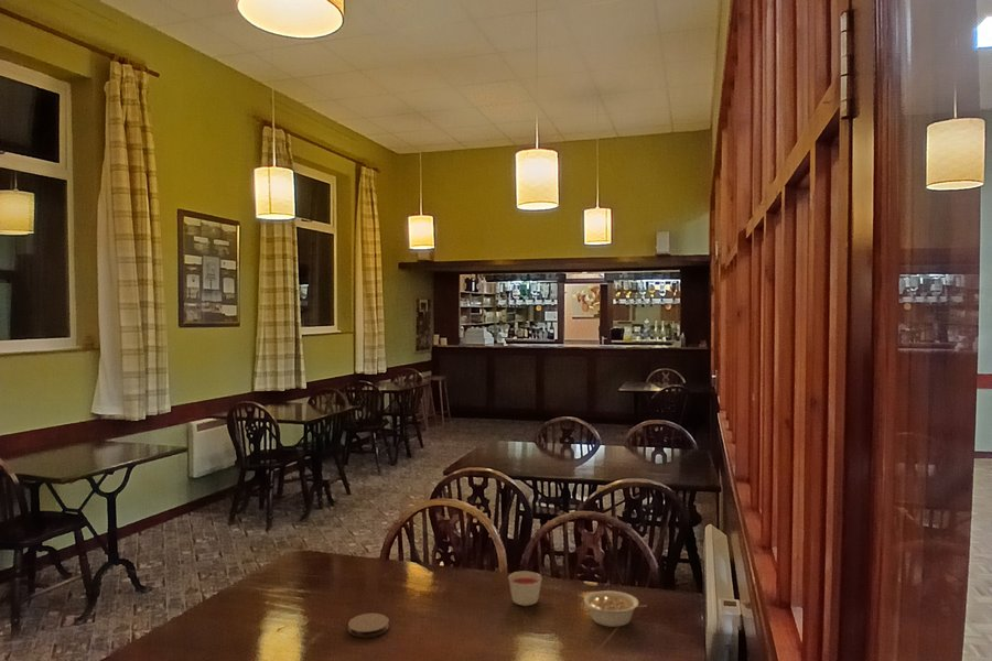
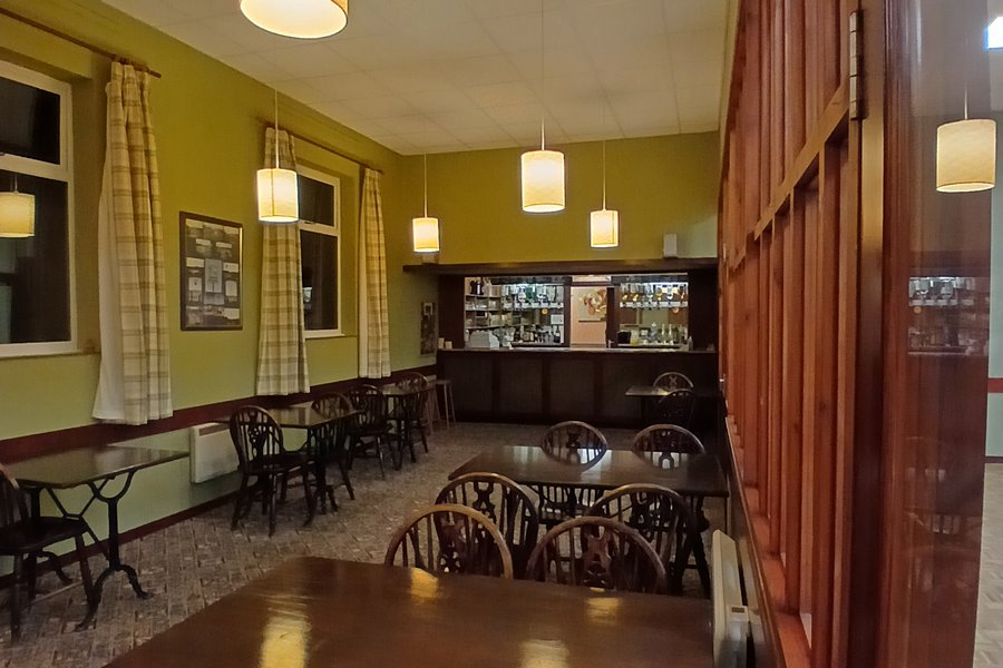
- candle [508,571,542,607]
- legume [583,589,648,628]
- coaster [347,613,390,639]
